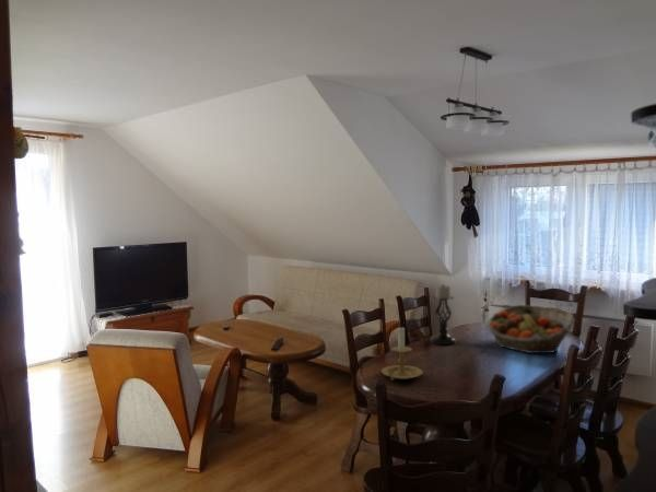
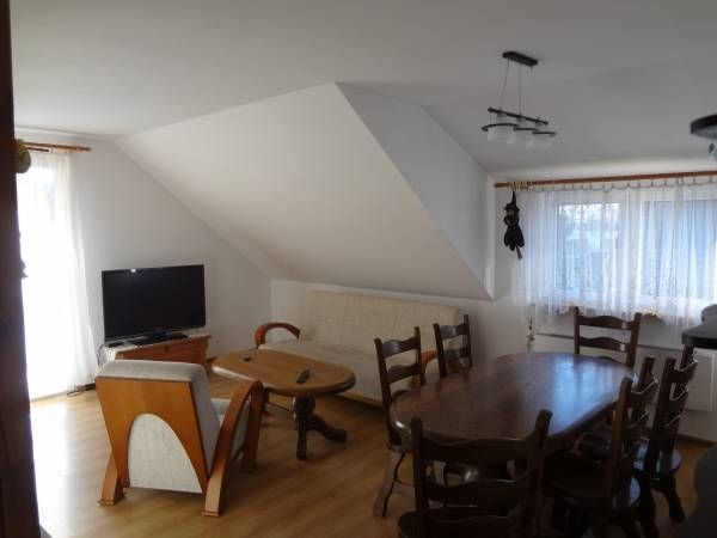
- candle holder [430,283,457,345]
- fruit basket [485,304,576,354]
- candle holder [380,326,424,382]
